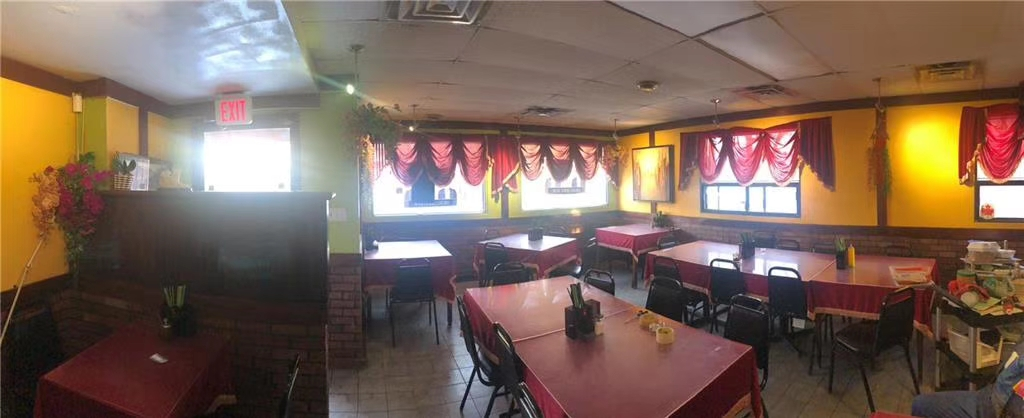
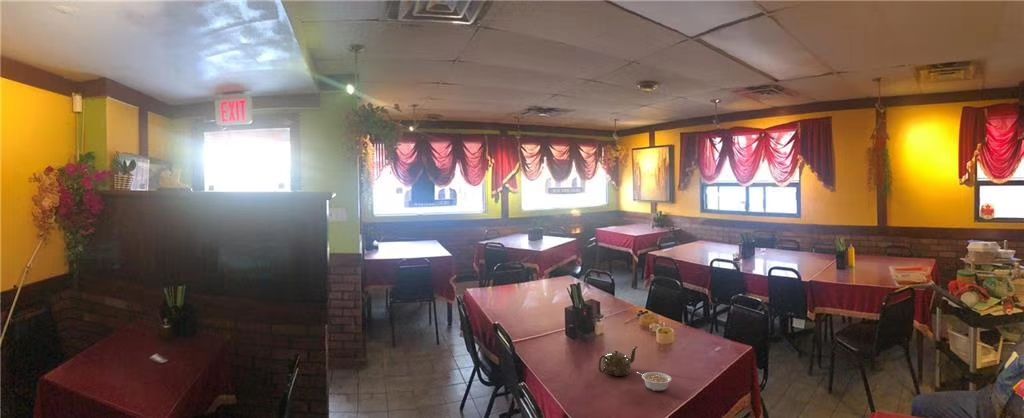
+ teapot [598,345,638,377]
+ legume [635,371,672,392]
